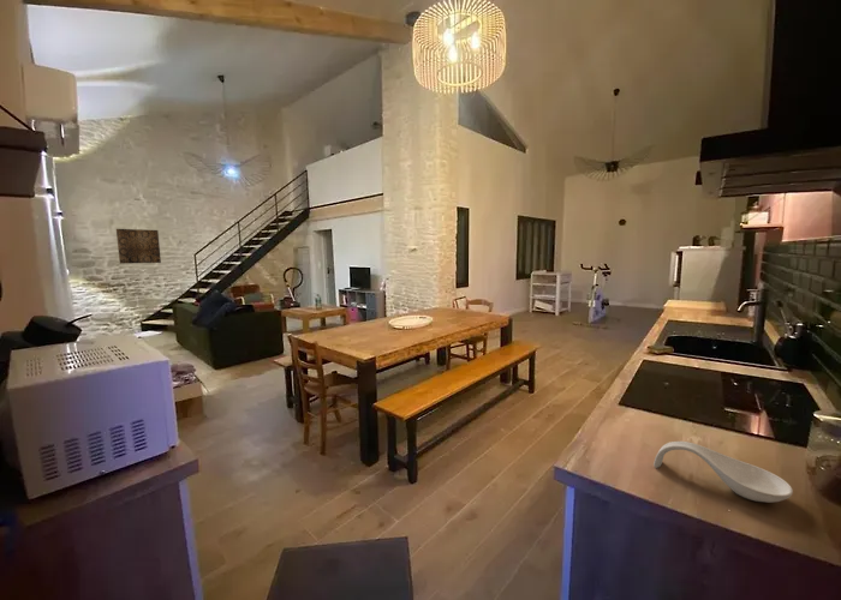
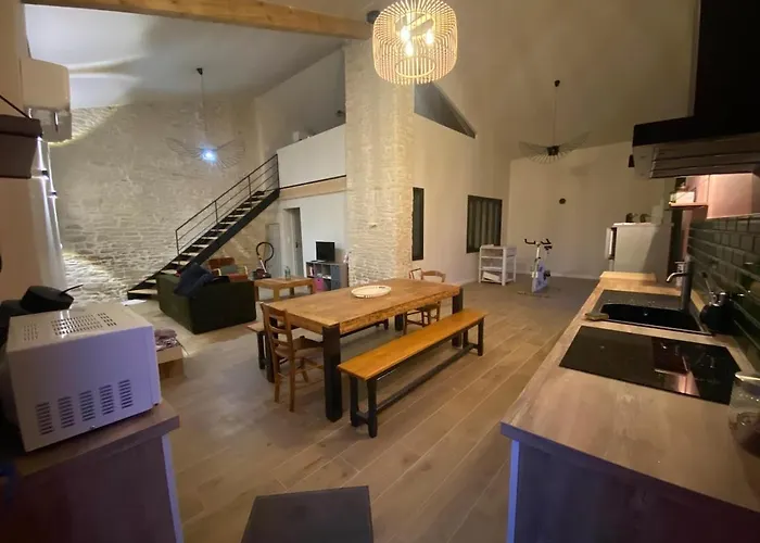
- spoon rest [652,440,794,504]
- wall art [115,228,162,265]
